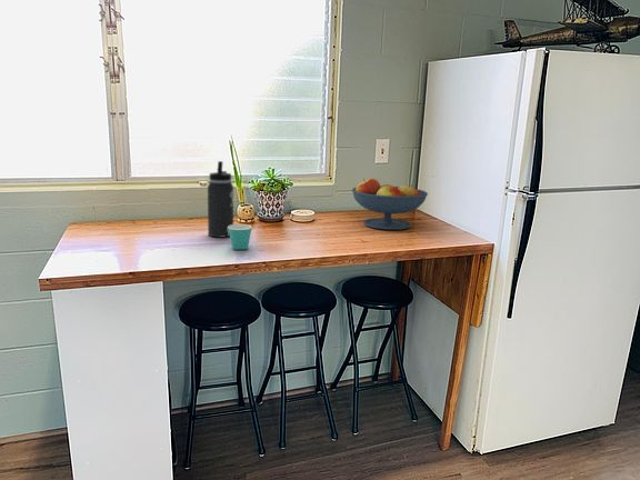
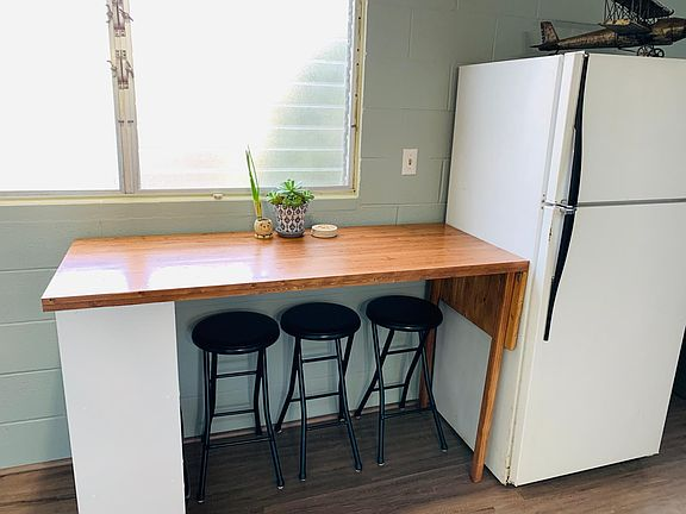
- fruit bowl [351,178,429,231]
- mug [228,223,253,251]
- thermos bottle [206,160,234,239]
